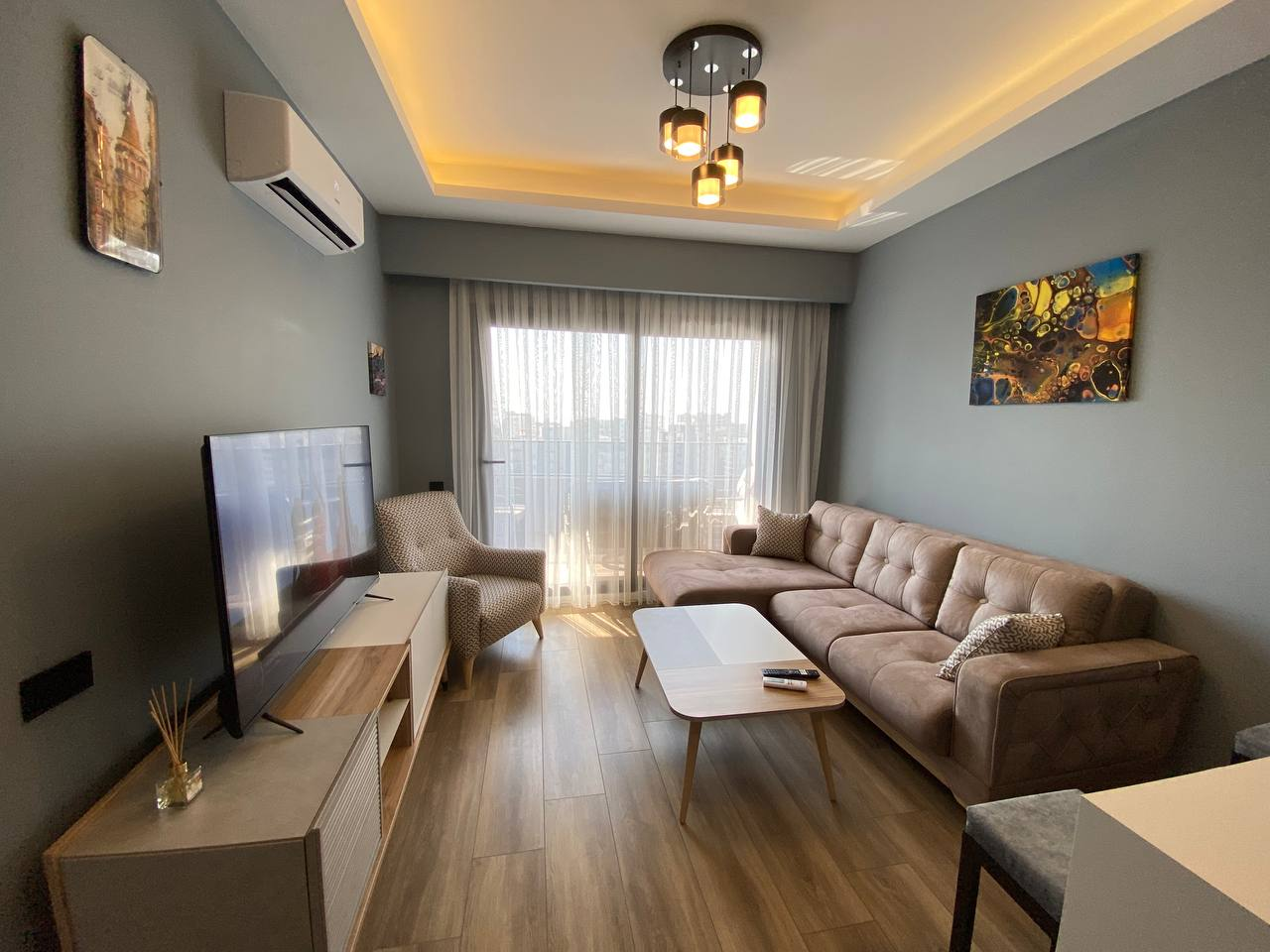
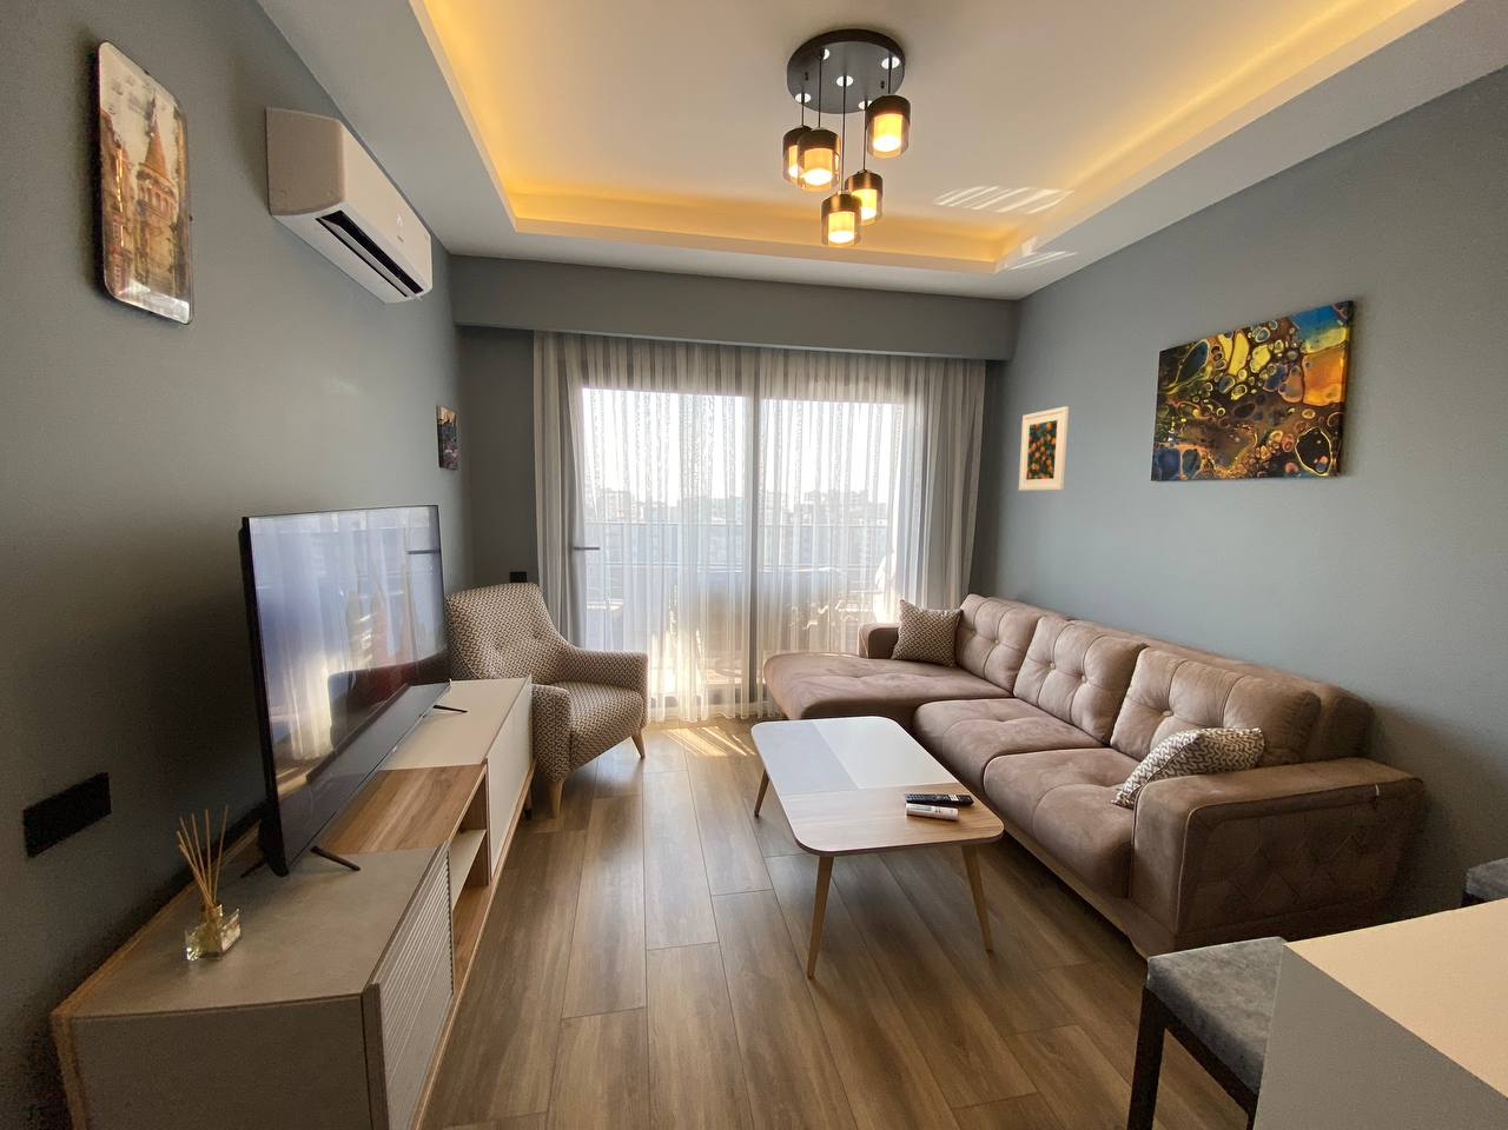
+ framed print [1018,405,1070,493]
